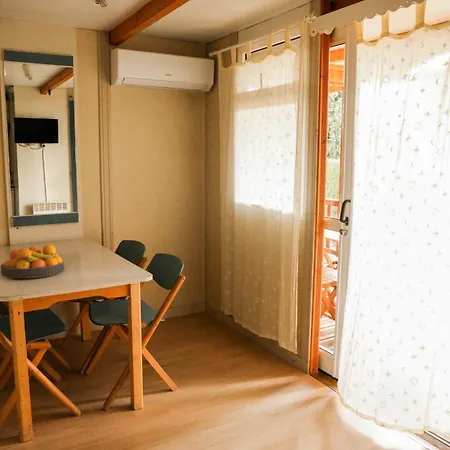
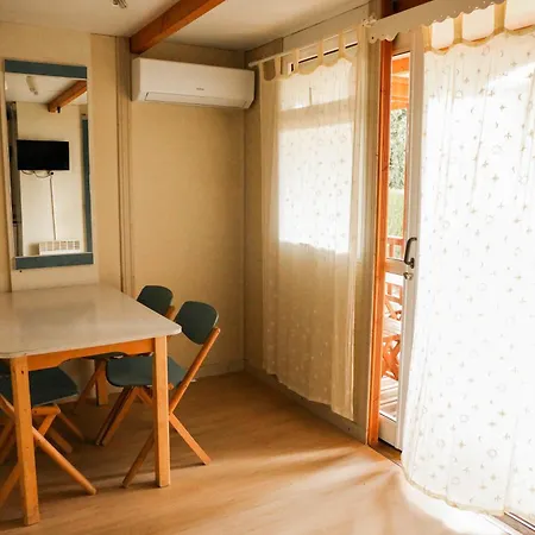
- fruit bowl [0,243,65,279]
